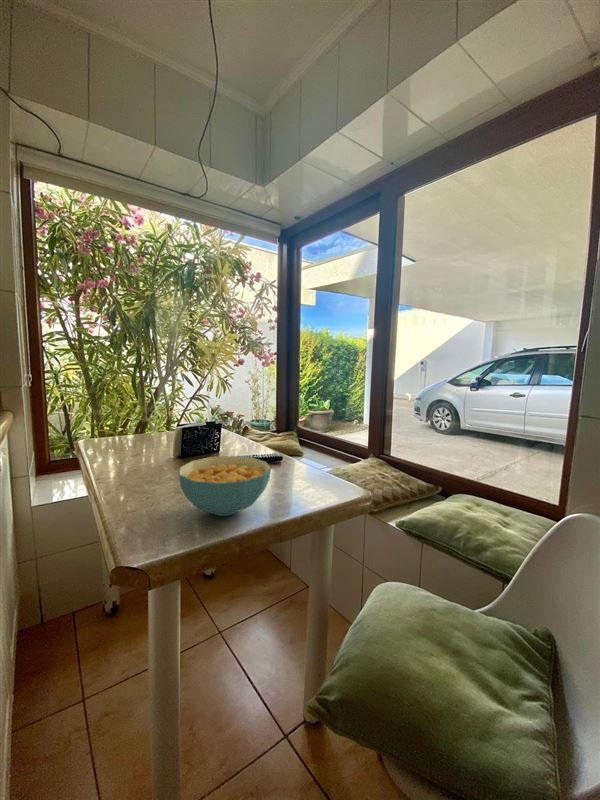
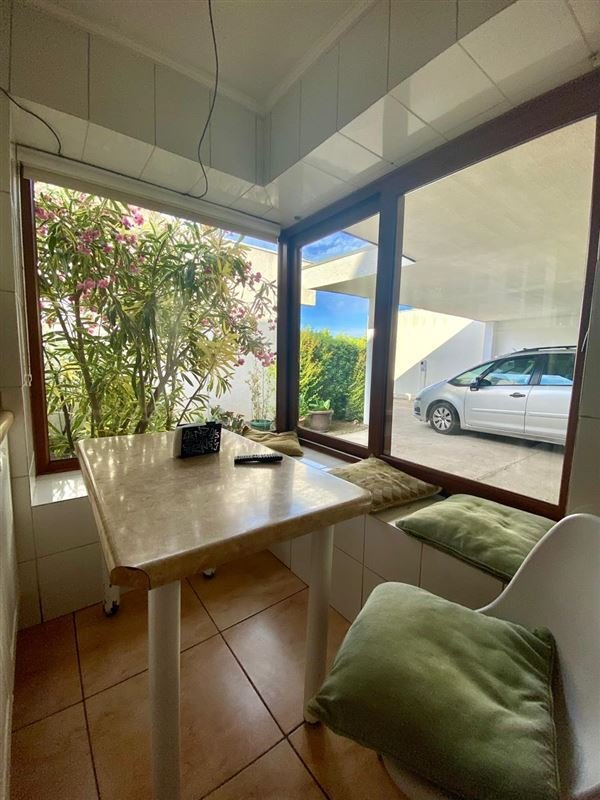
- cereal bowl [178,455,272,517]
